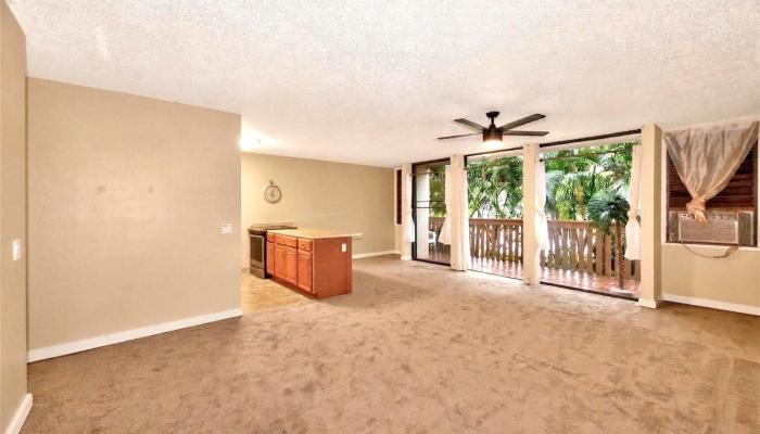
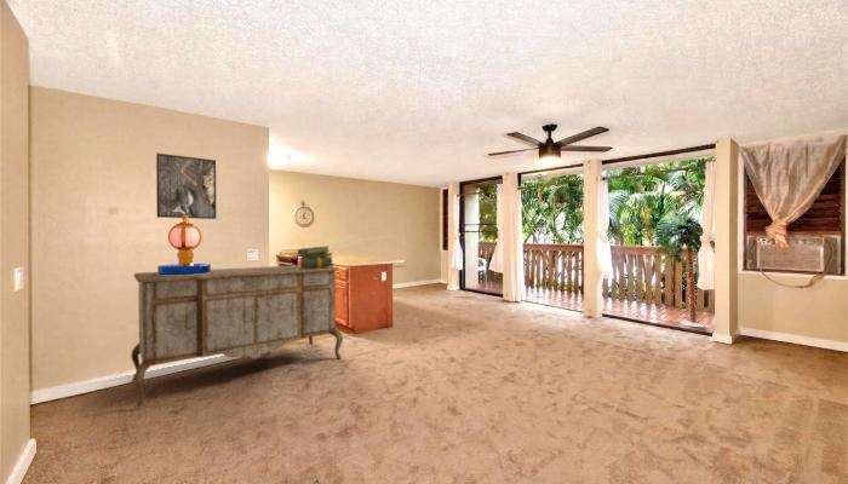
+ table lamp [156,215,212,275]
+ sideboard [130,264,344,408]
+ stack of books [297,244,333,269]
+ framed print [155,152,218,220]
